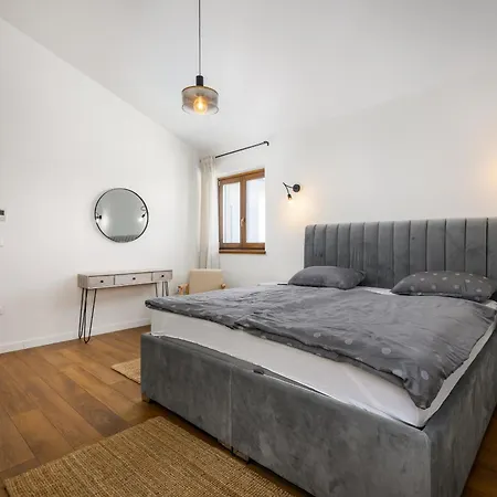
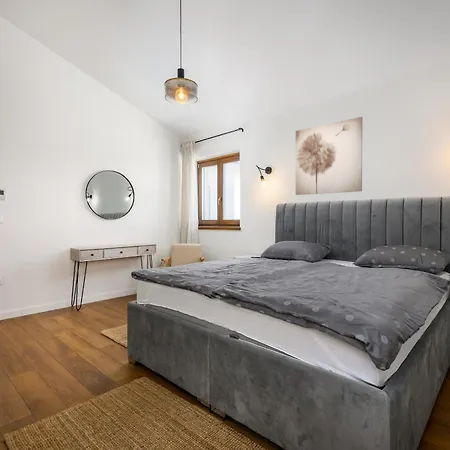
+ wall art [295,116,363,196]
